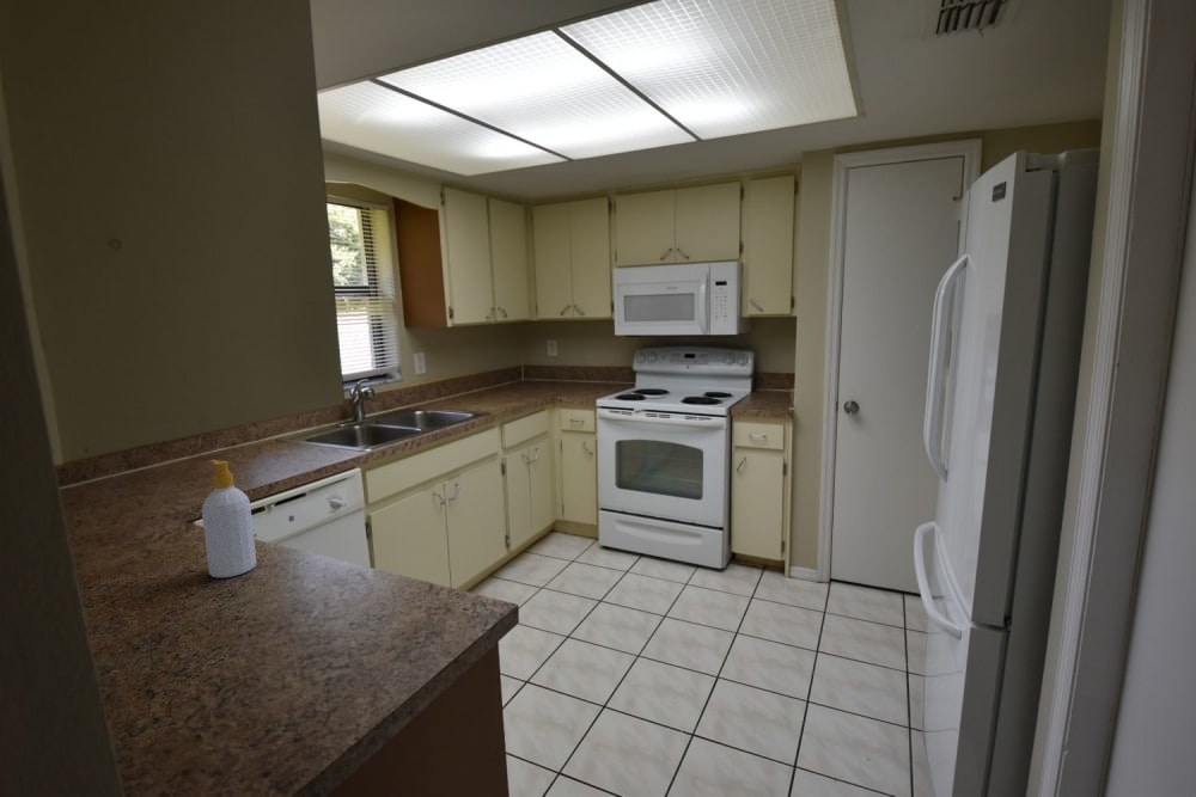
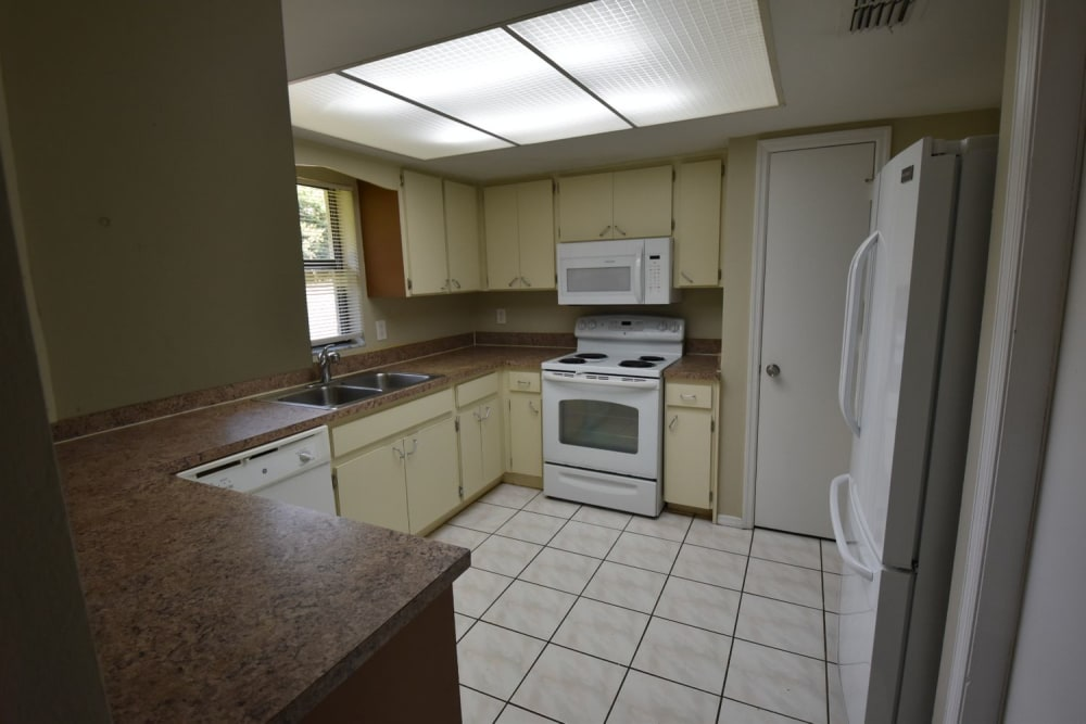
- soap bottle [201,459,257,578]
